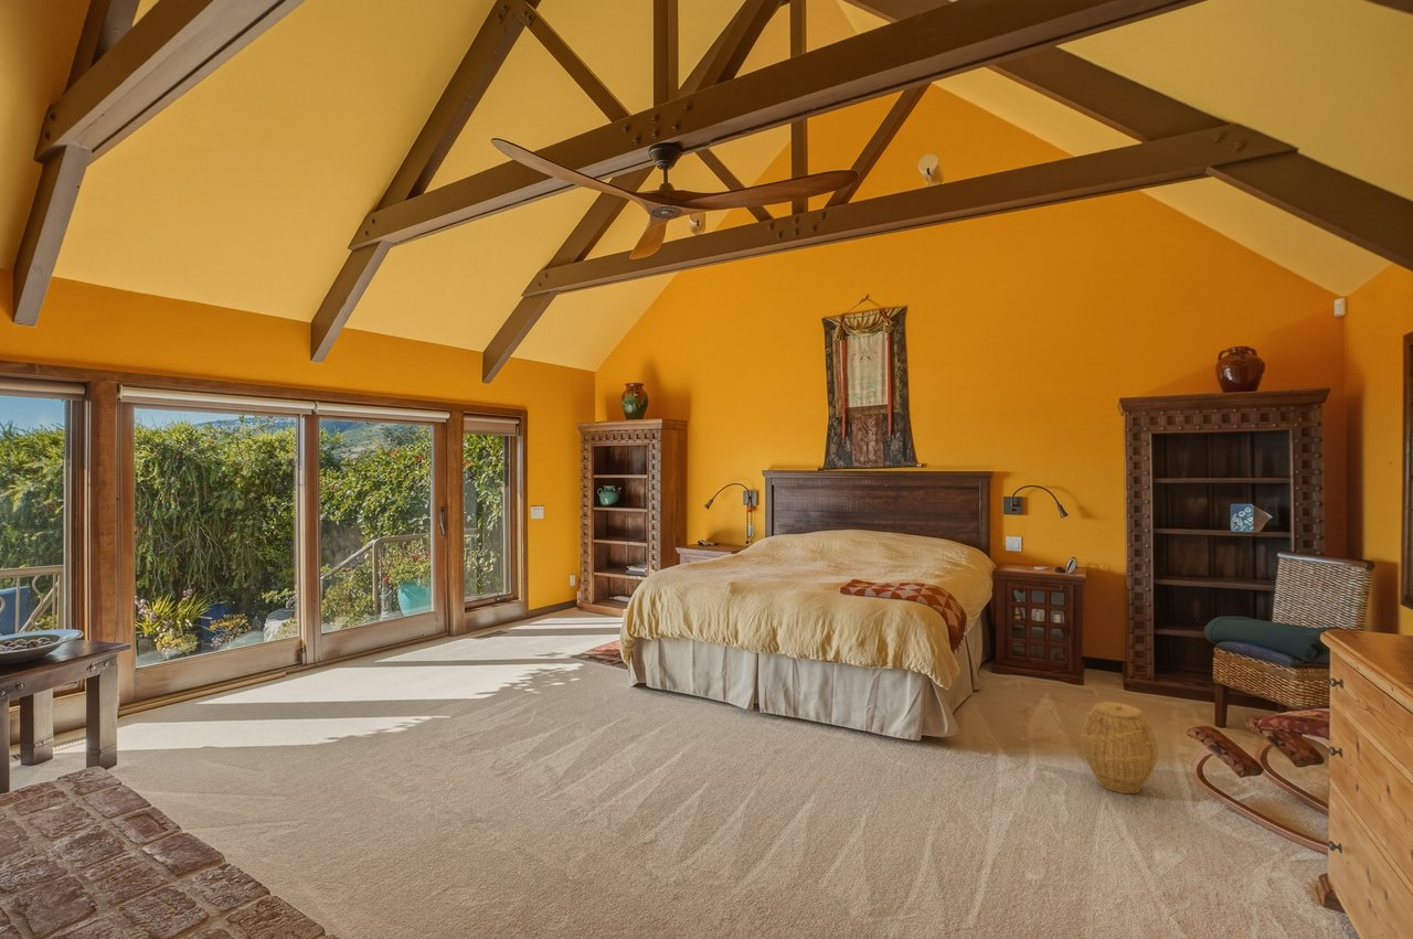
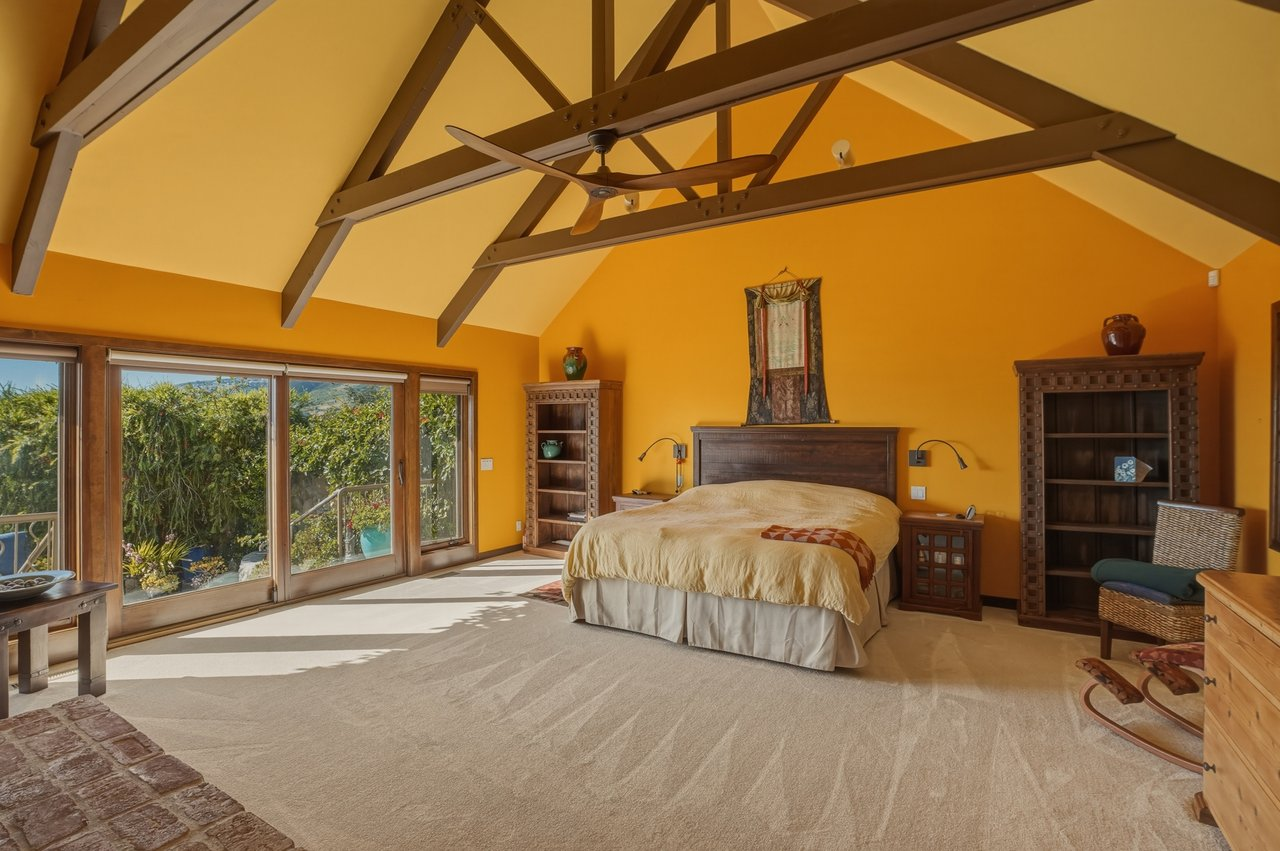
- woven basket [1080,701,1159,794]
